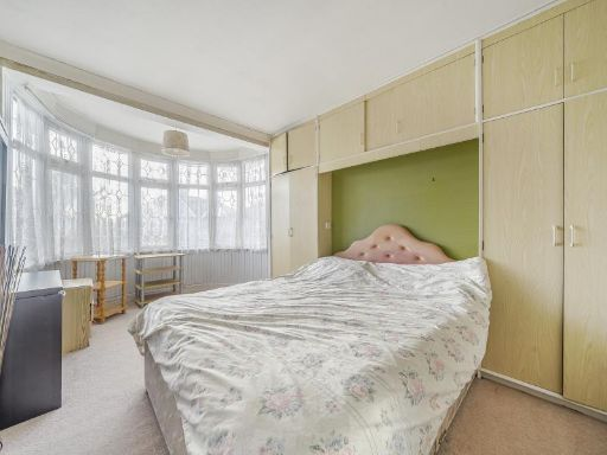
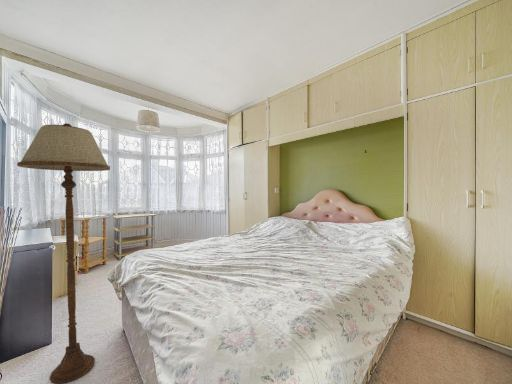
+ floor lamp [16,122,111,384]
